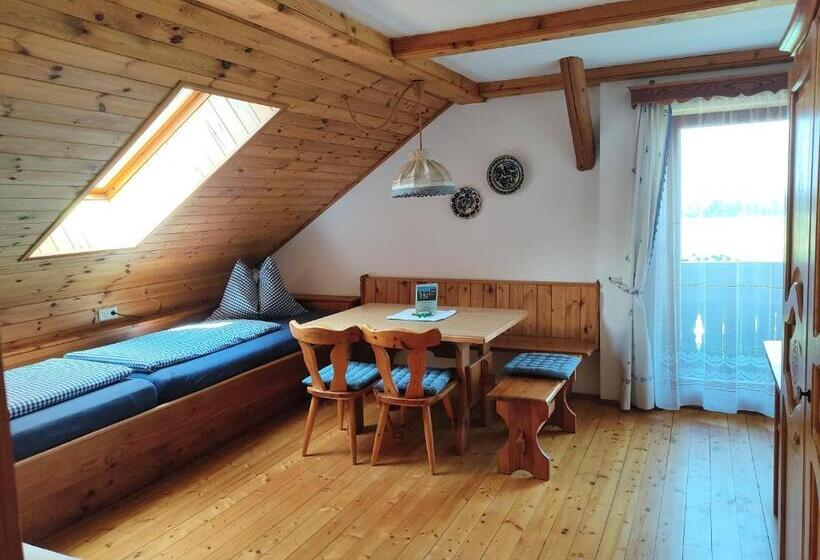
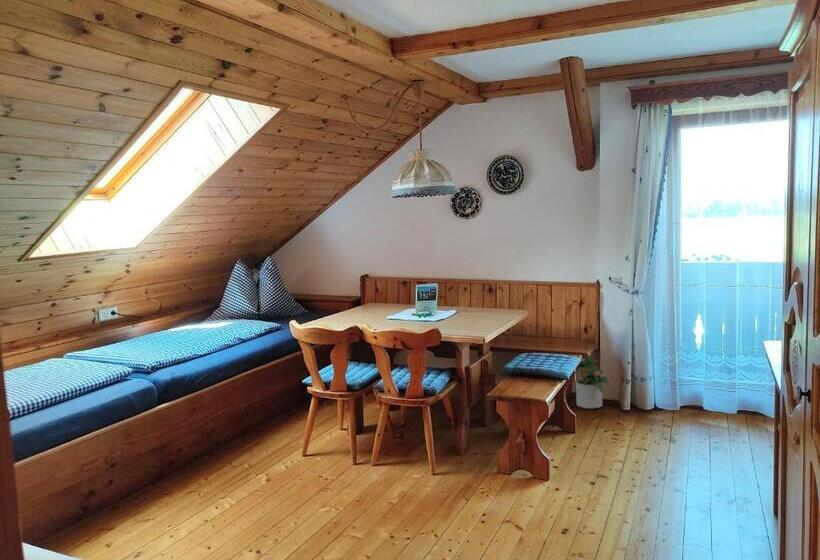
+ potted plant [574,354,612,410]
